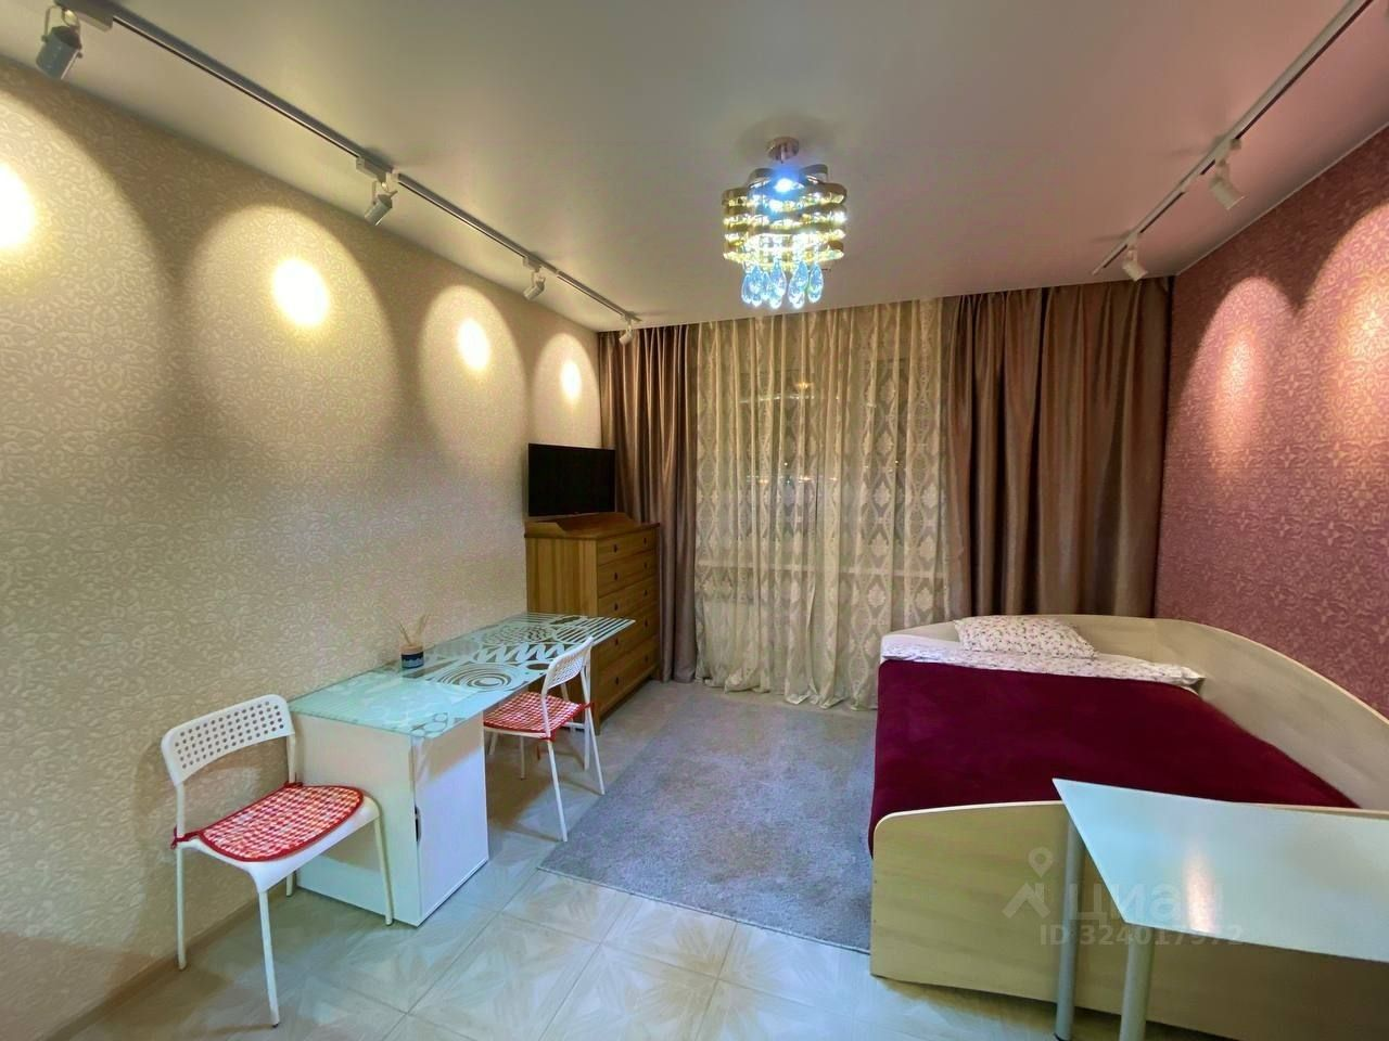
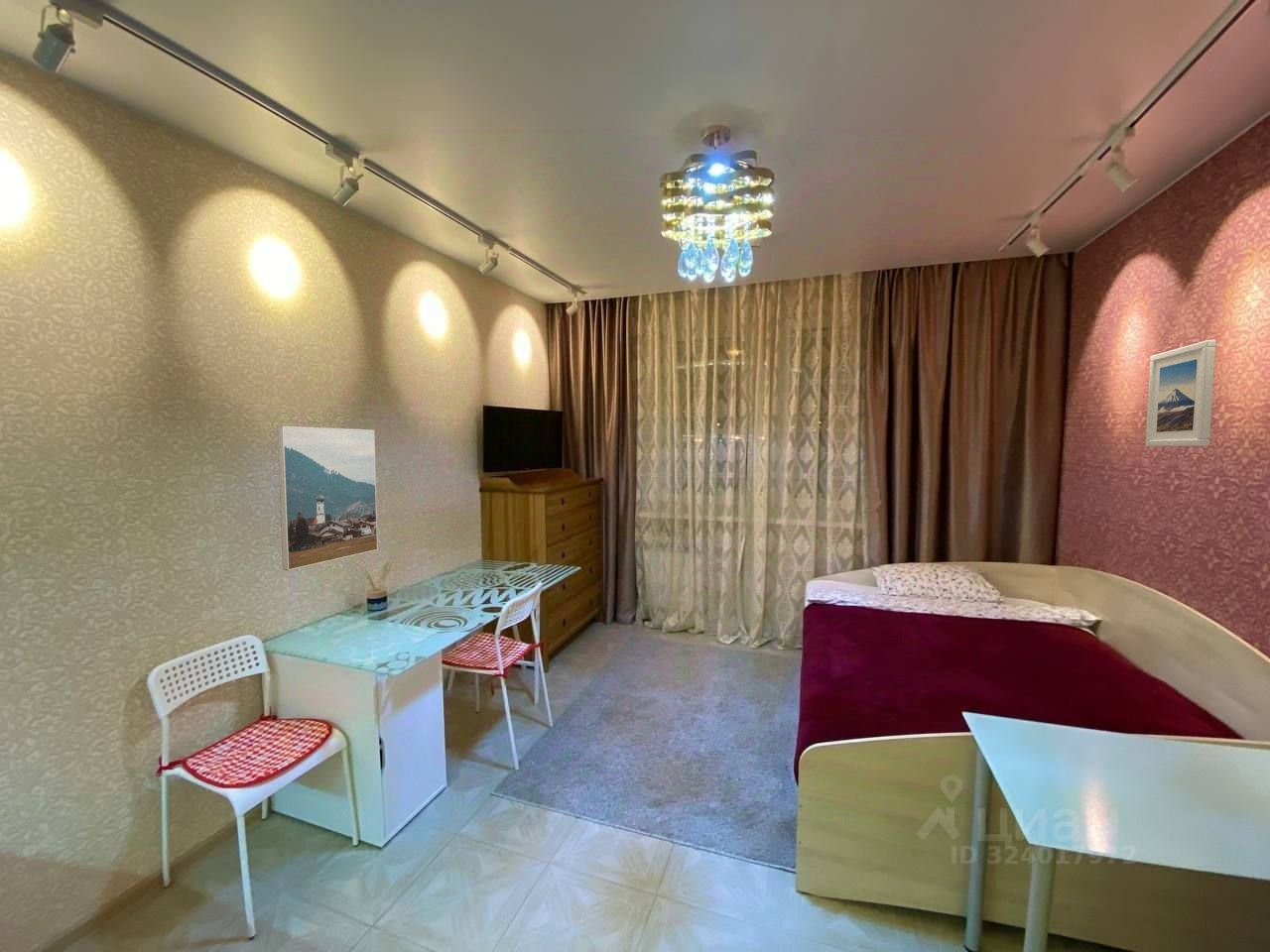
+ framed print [276,425,379,571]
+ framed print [1144,339,1217,447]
